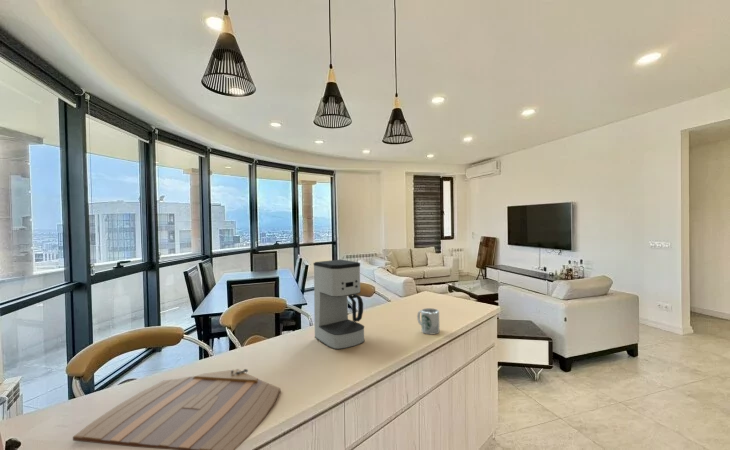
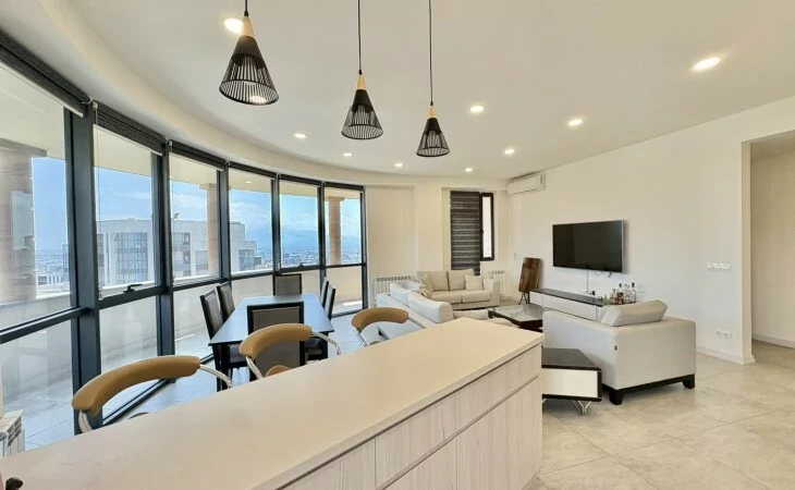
- coffee maker [313,259,365,351]
- cutting board [72,368,281,450]
- mug [416,307,440,335]
